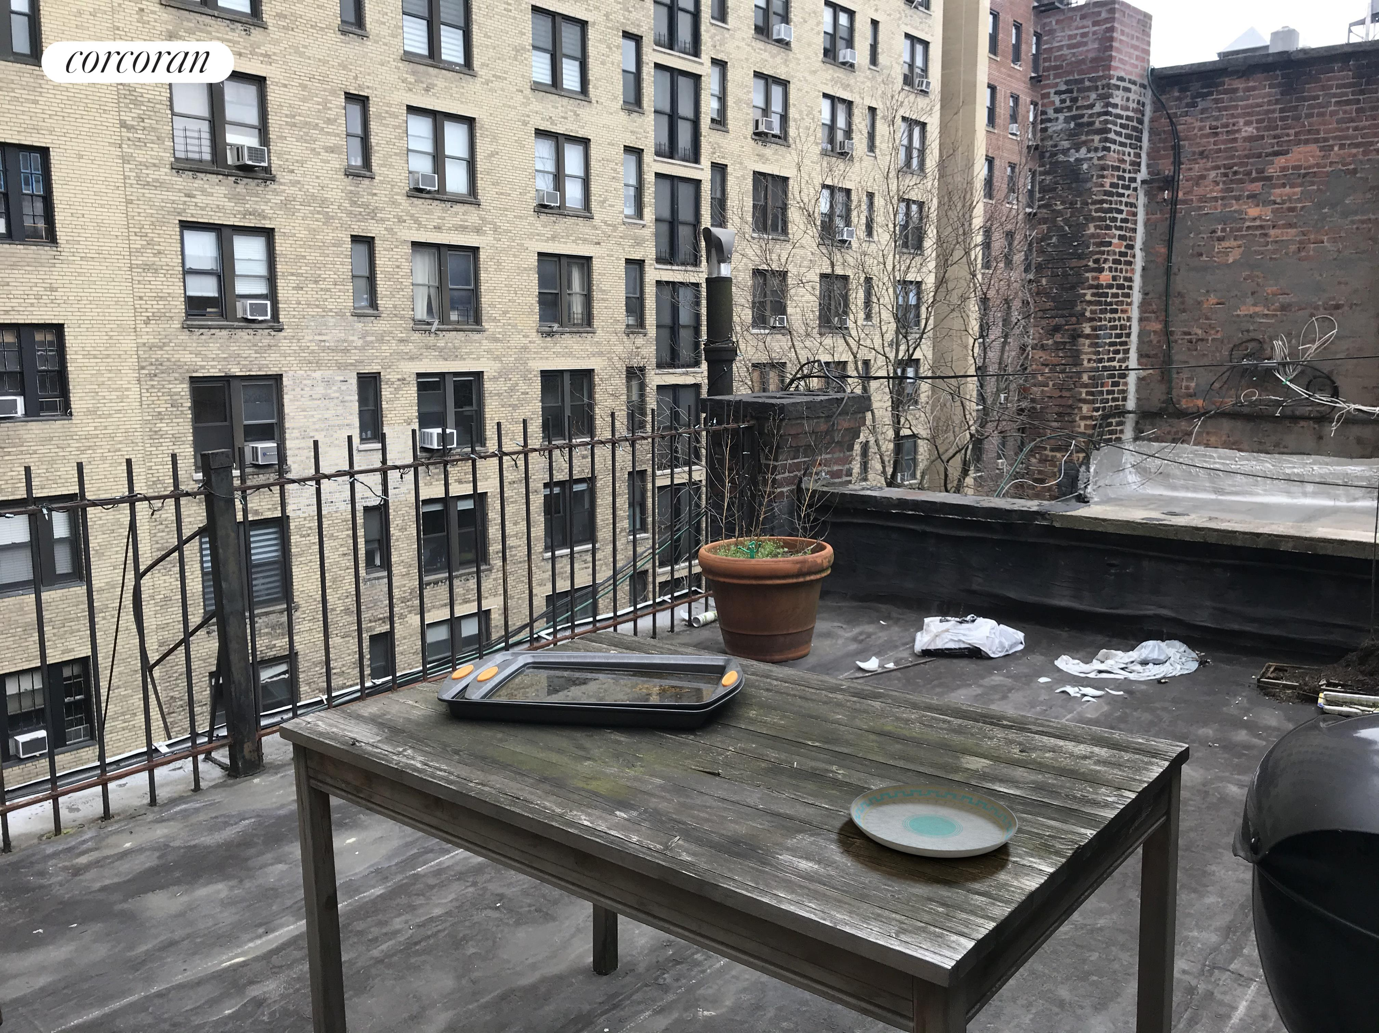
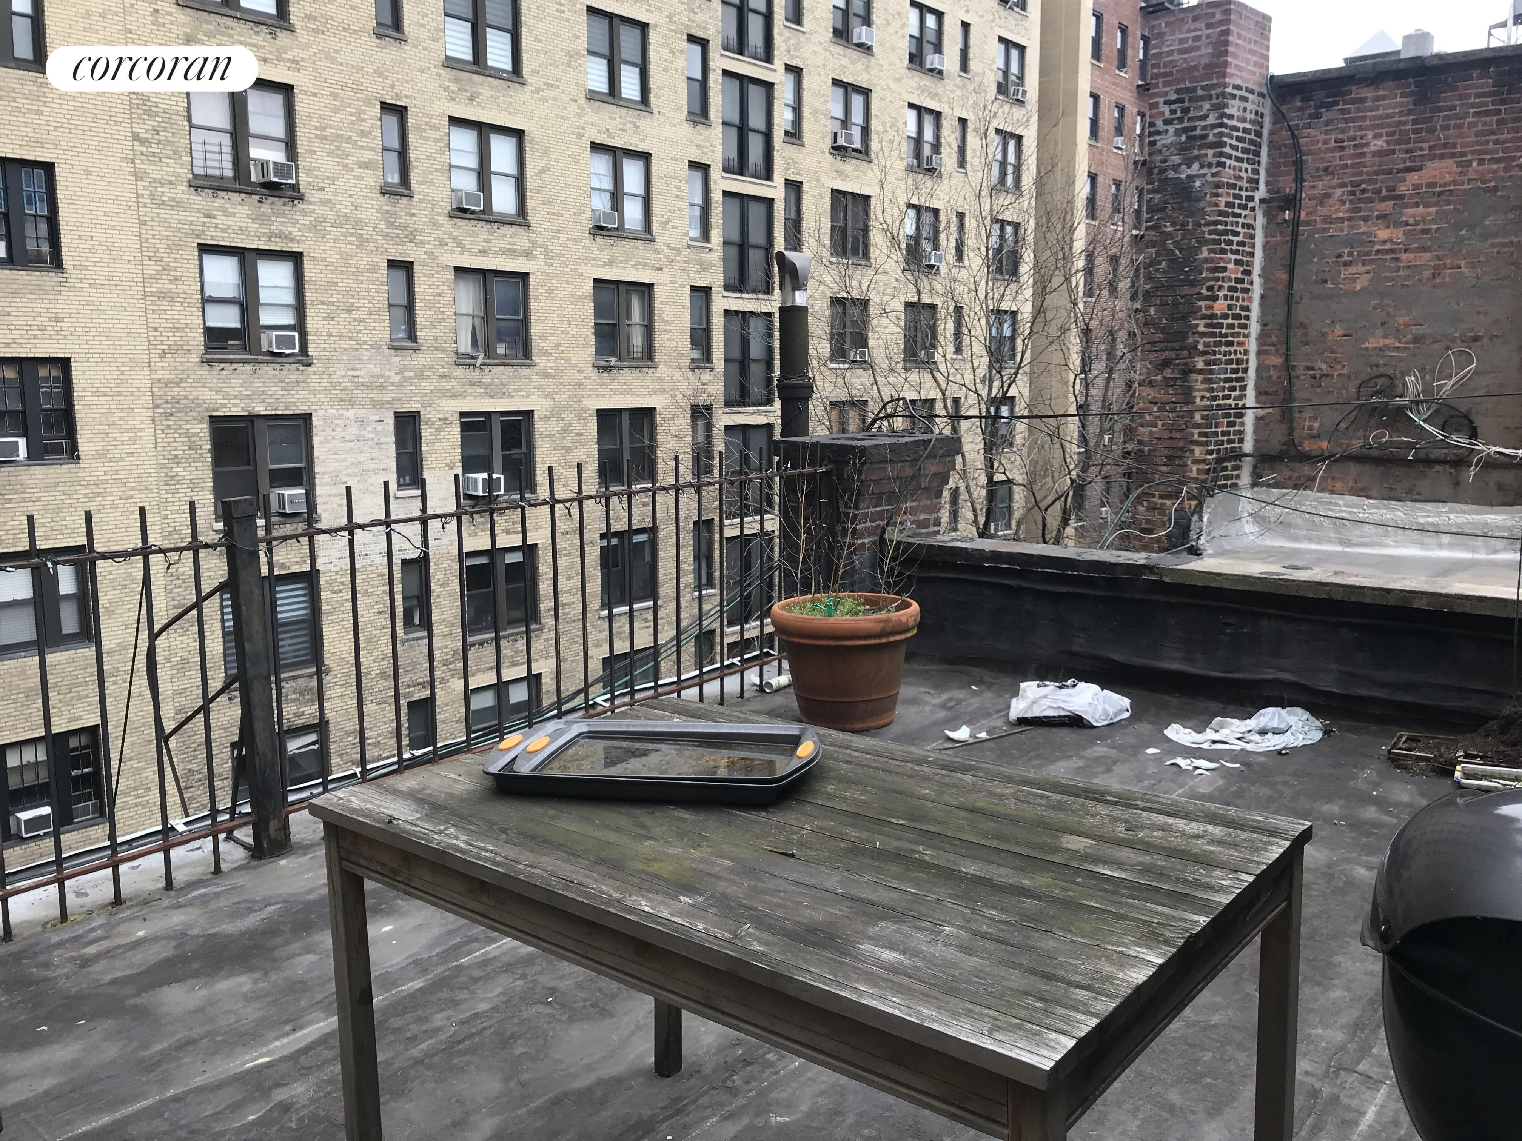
- plate [849,783,1019,858]
